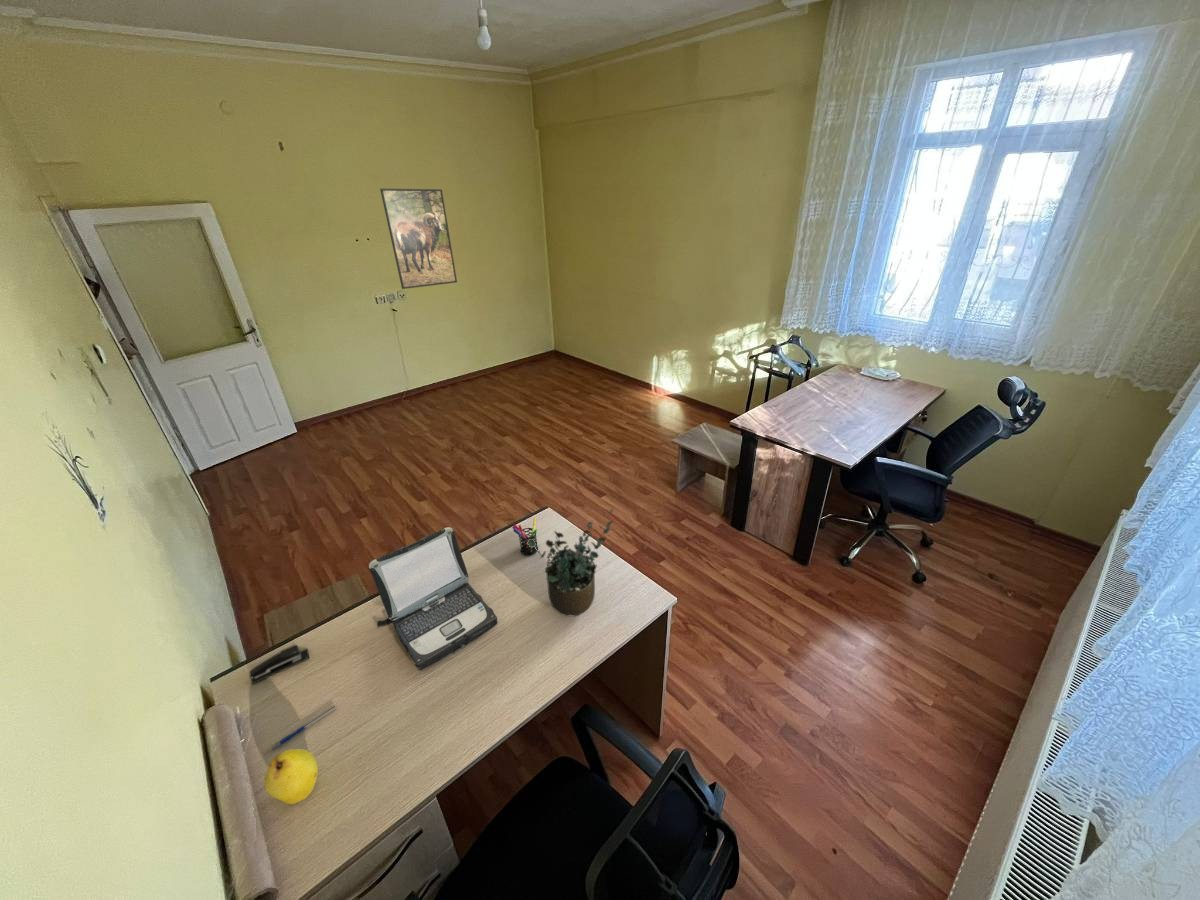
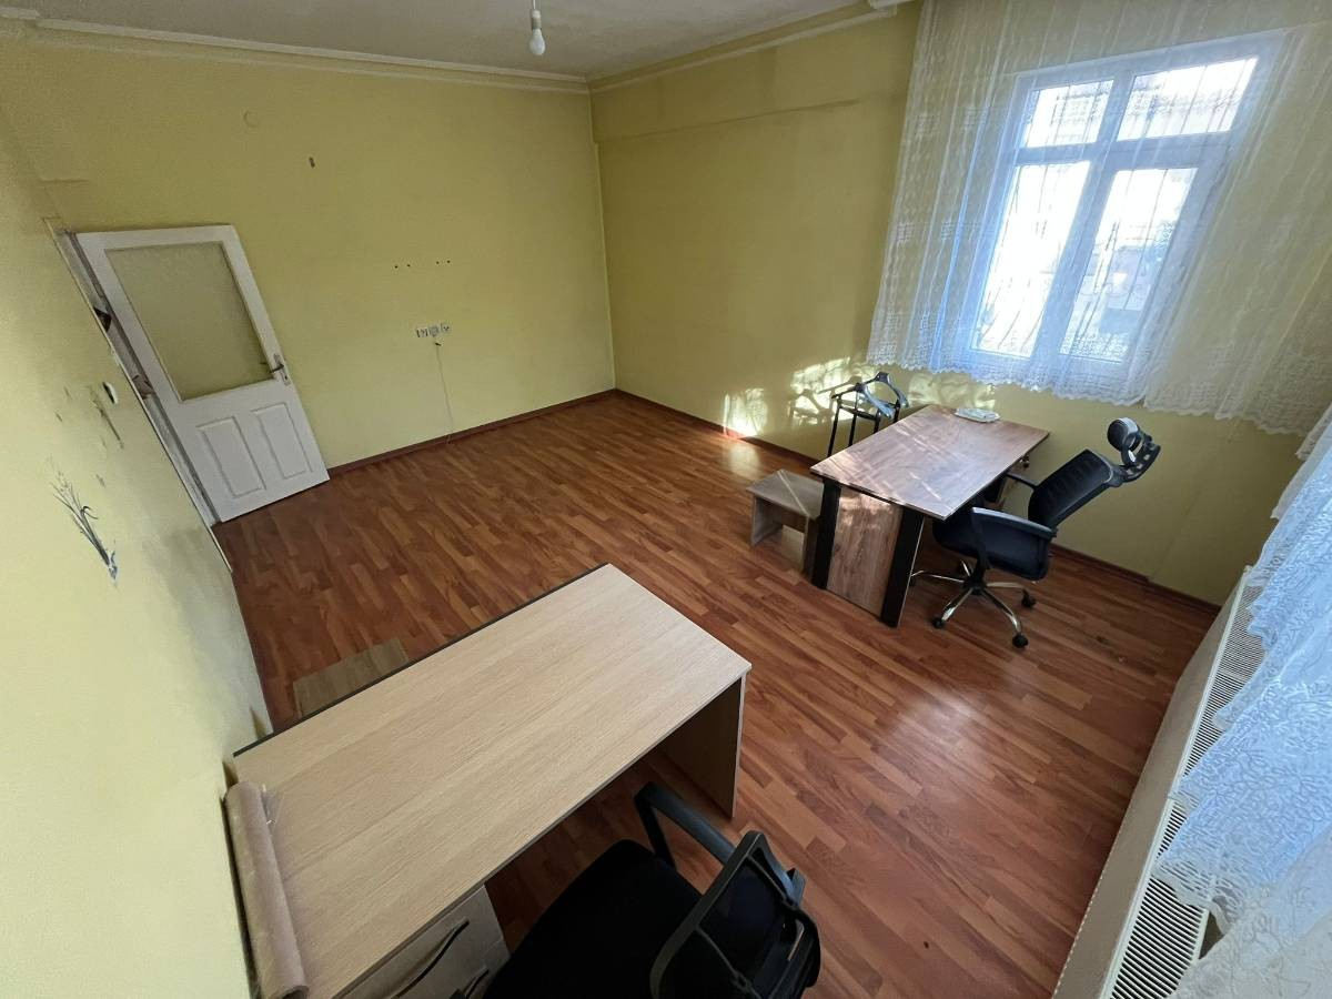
- stapler [248,644,310,685]
- laptop [368,526,498,671]
- potted plant [527,507,615,617]
- fruit [263,748,319,805]
- pen holder [511,517,539,556]
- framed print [379,188,458,290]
- pen [270,704,338,752]
